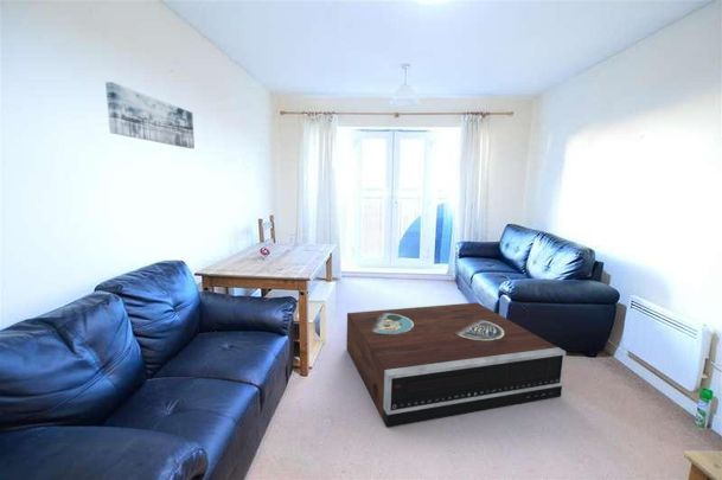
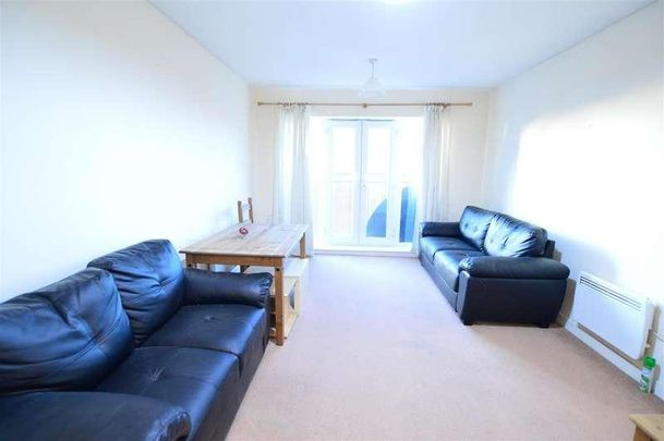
- wall art [104,81,196,149]
- stereo [345,301,567,428]
